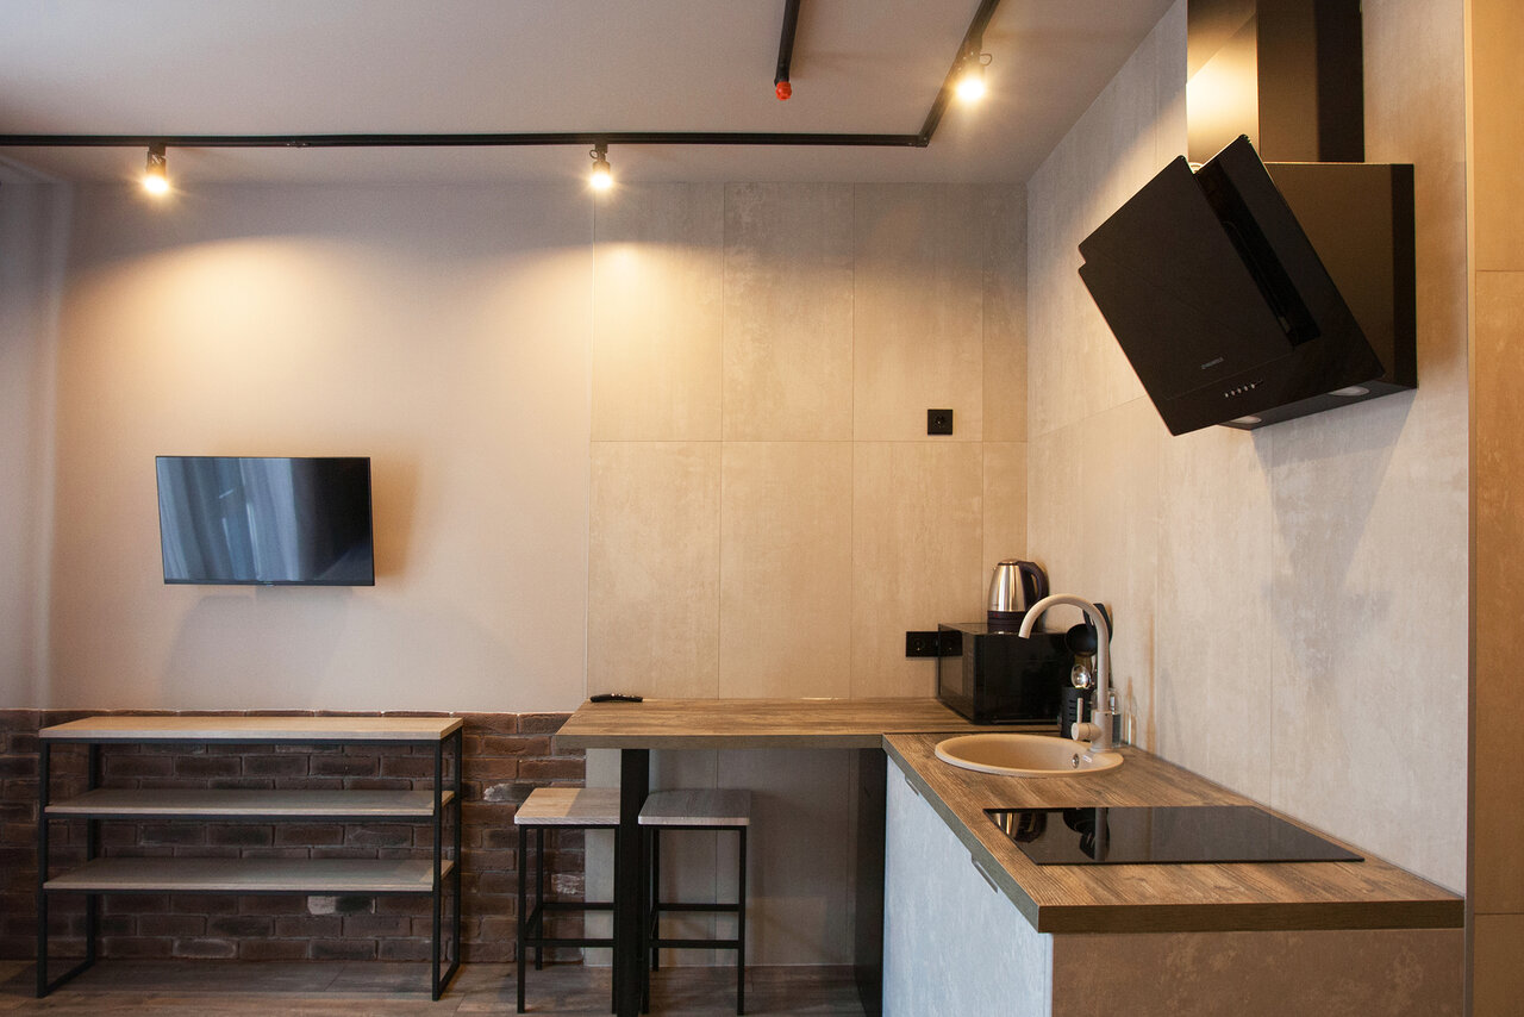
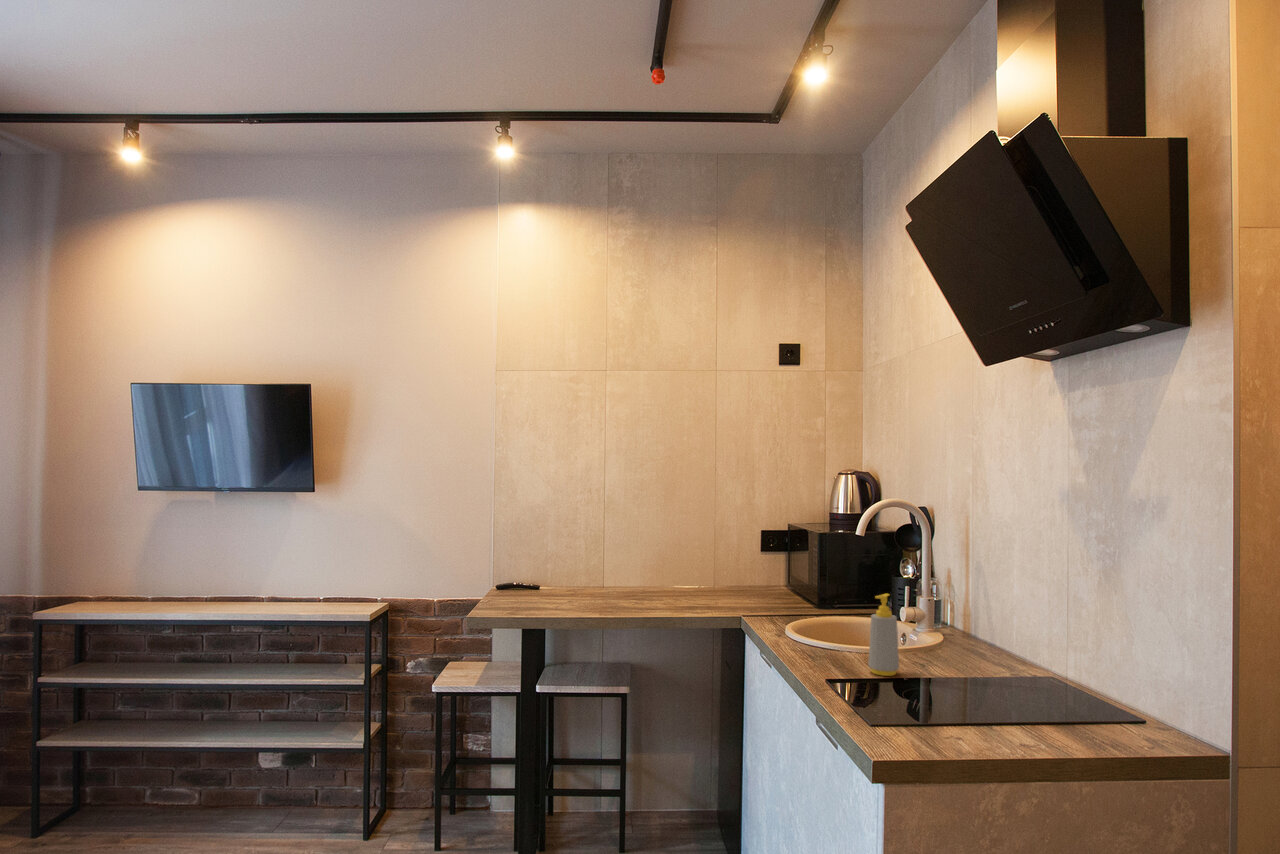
+ soap bottle [867,593,900,677]
